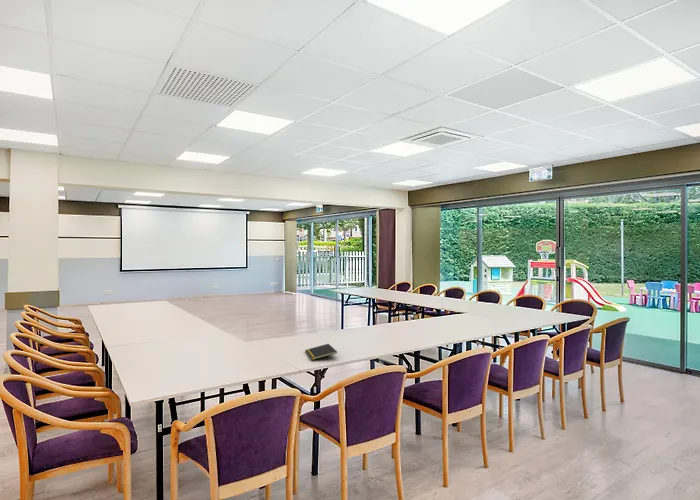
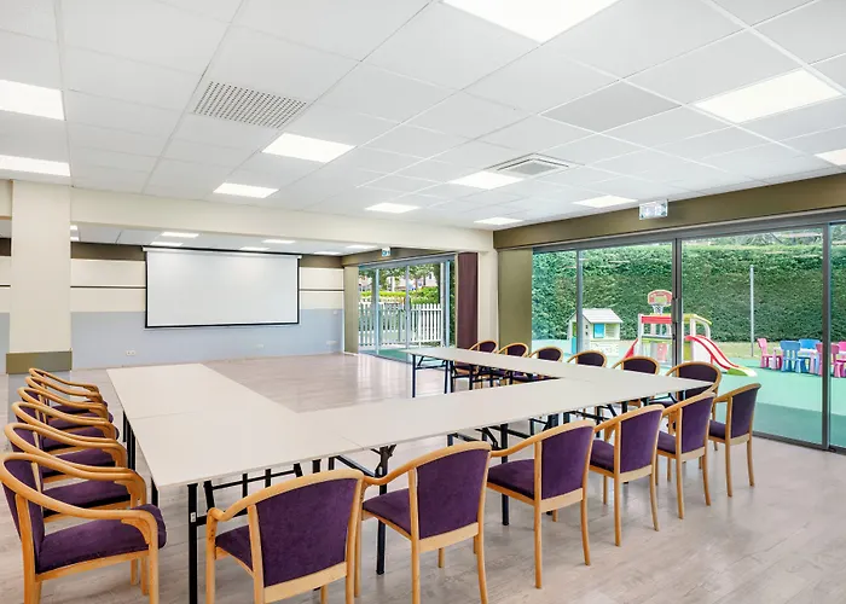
- notepad [304,343,338,361]
